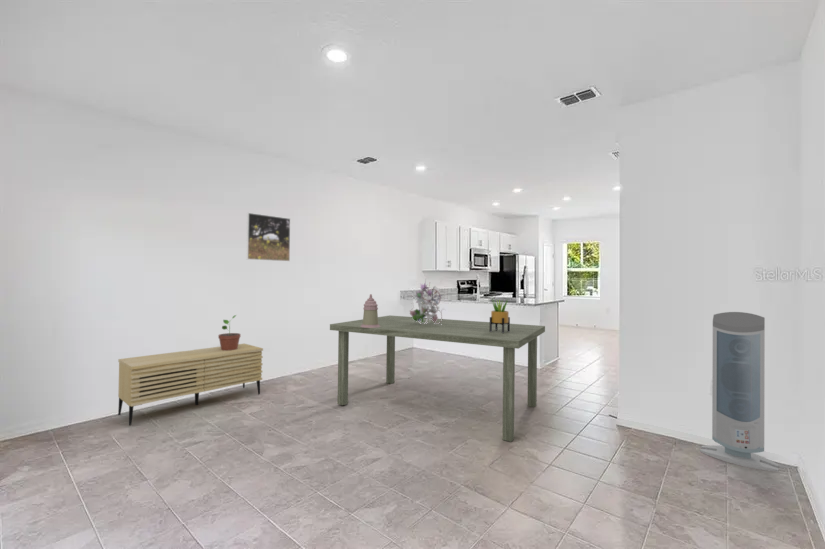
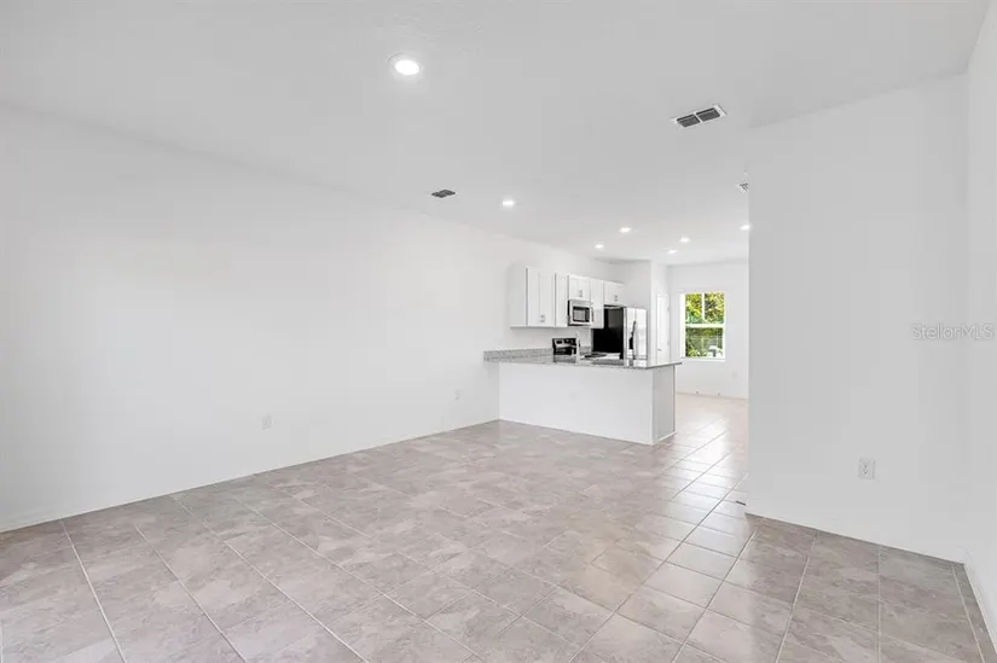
- potted plant [489,296,511,333]
- bouquet [409,279,448,325]
- decorative container [360,293,380,328]
- dining table [329,314,546,443]
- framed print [245,212,291,262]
- air purifier [699,311,779,472]
- potted plant [217,314,241,351]
- sideboard [117,343,264,426]
